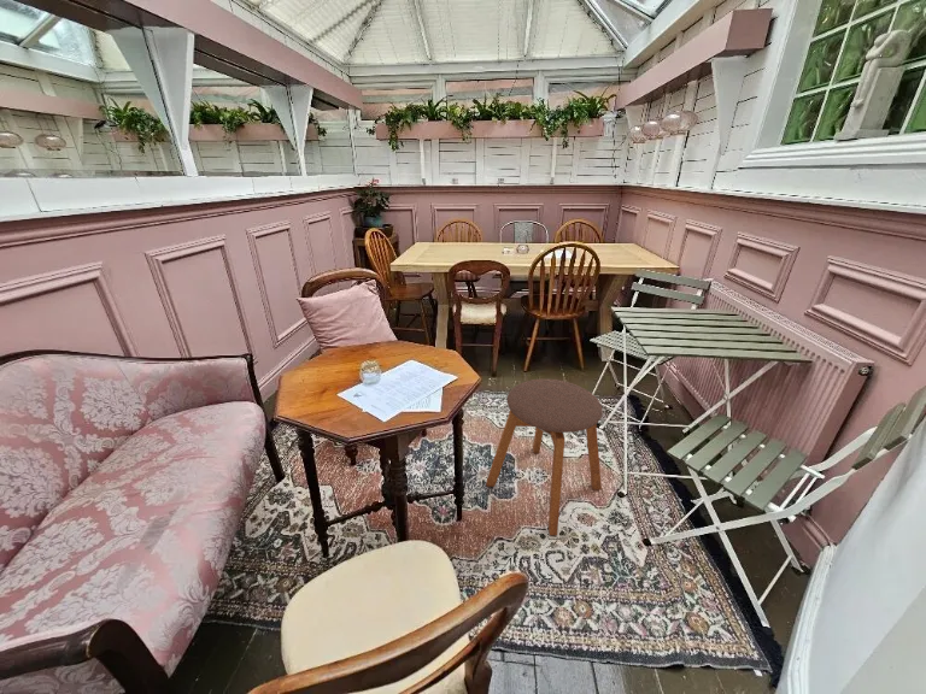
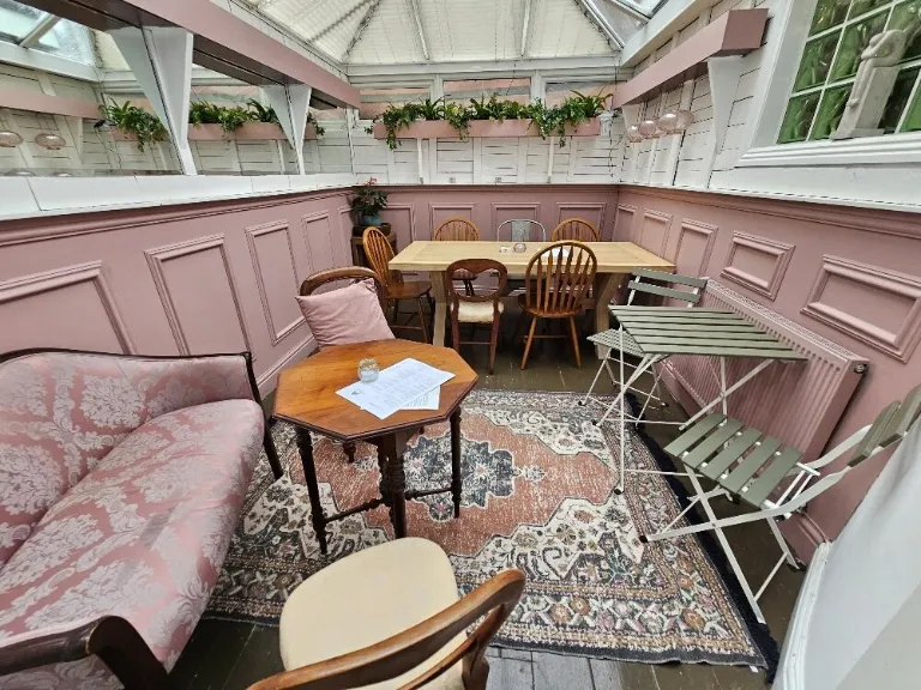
- stool [485,378,604,536]
